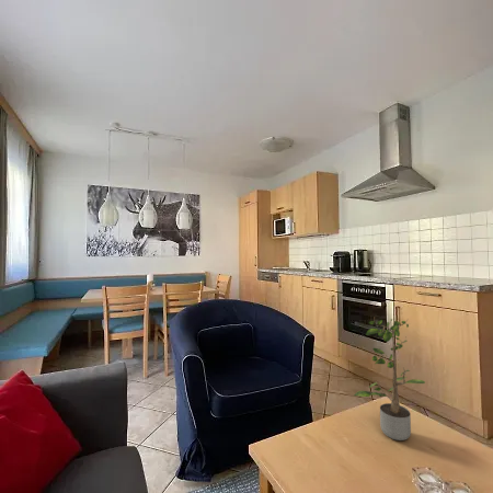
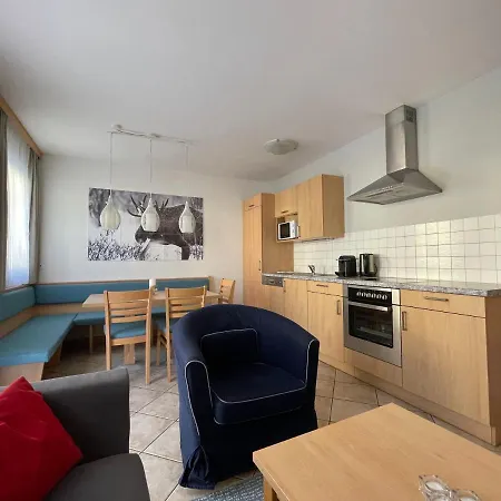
- potted plant [353,318,426,442]
